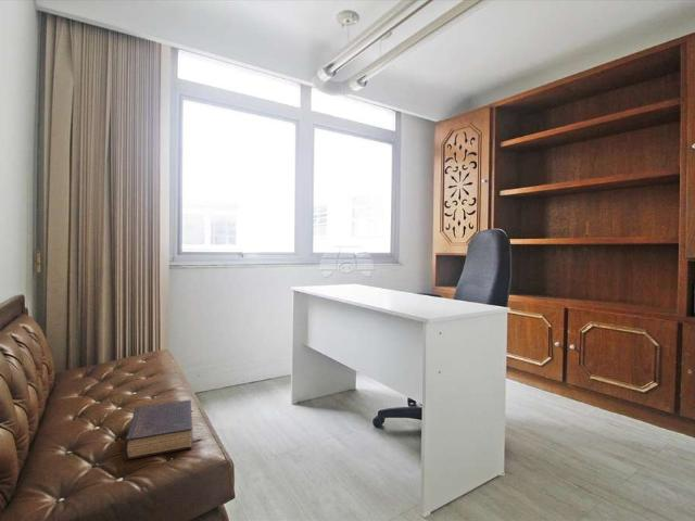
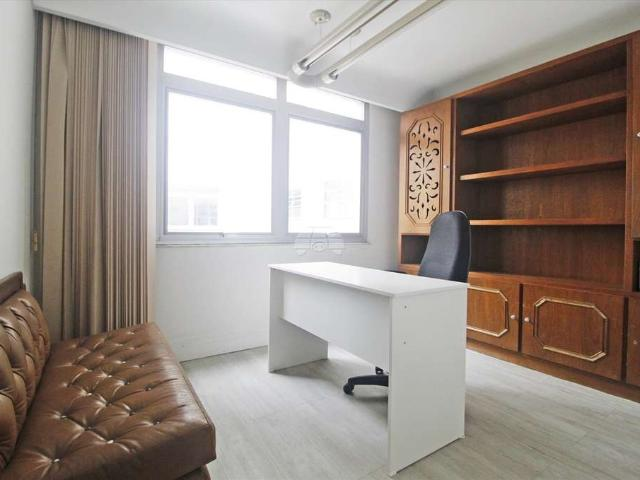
- book [123,399,193,461]
